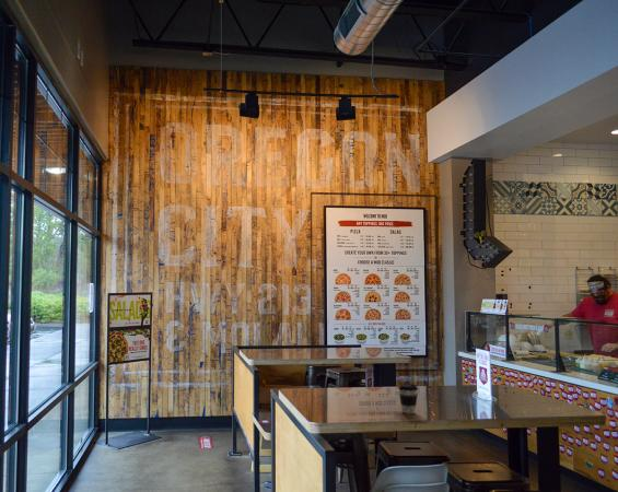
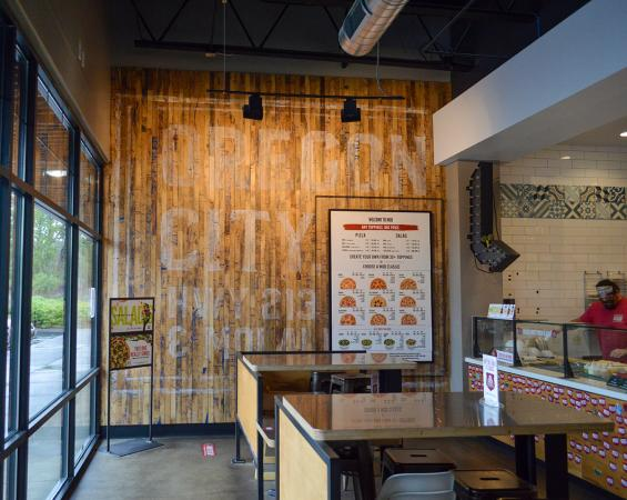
- coffee cup [397,383,419,414]
